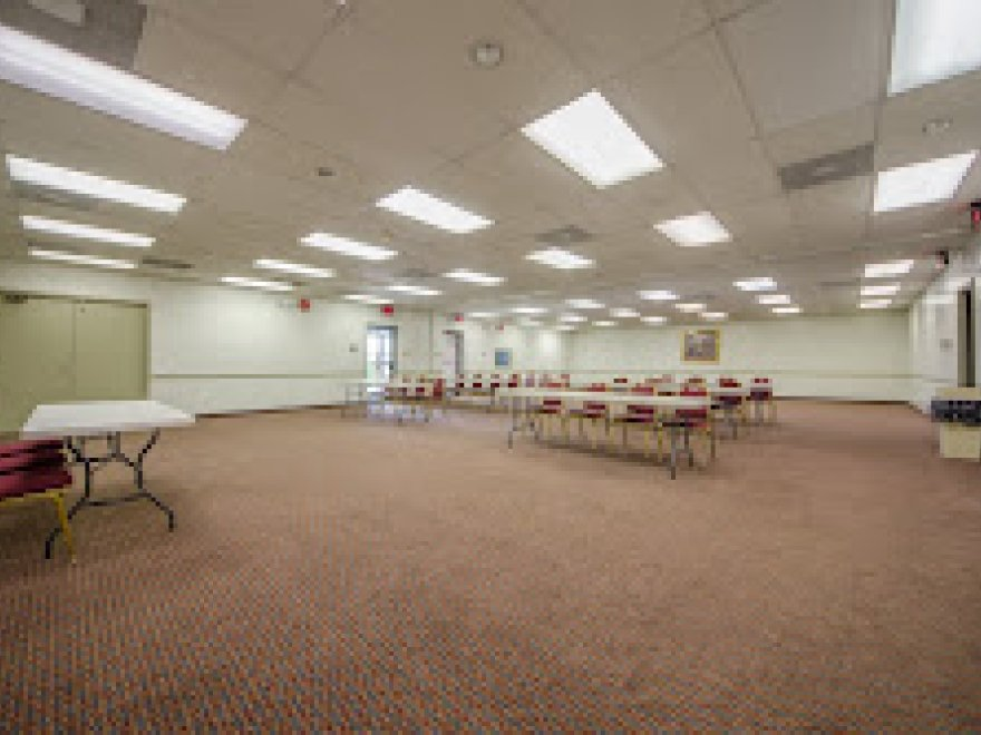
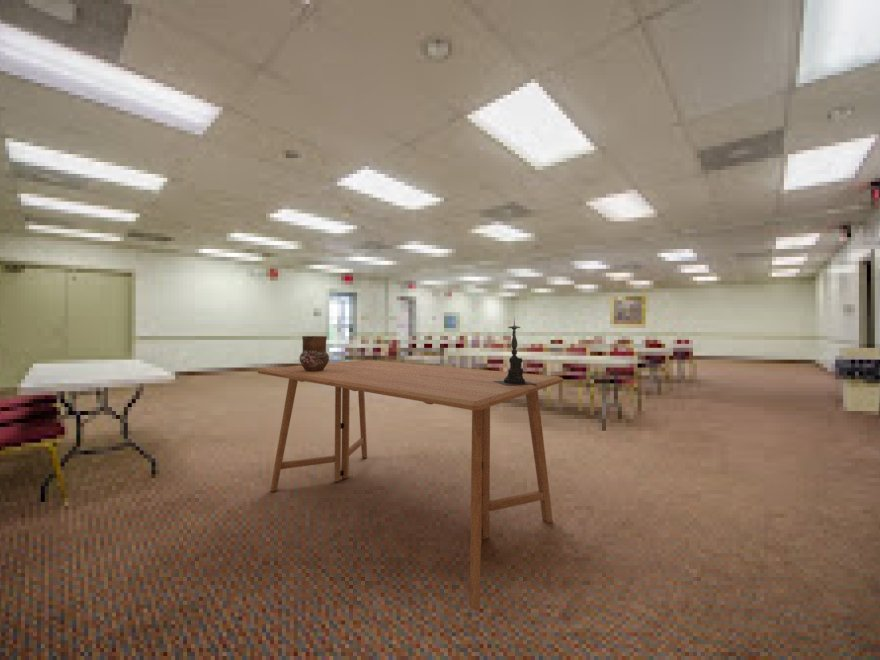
+ ceramic pitcher [299,335,330,371]
+ candle holder [493,317,535,386]
+ dining table [257,359,564,611]
